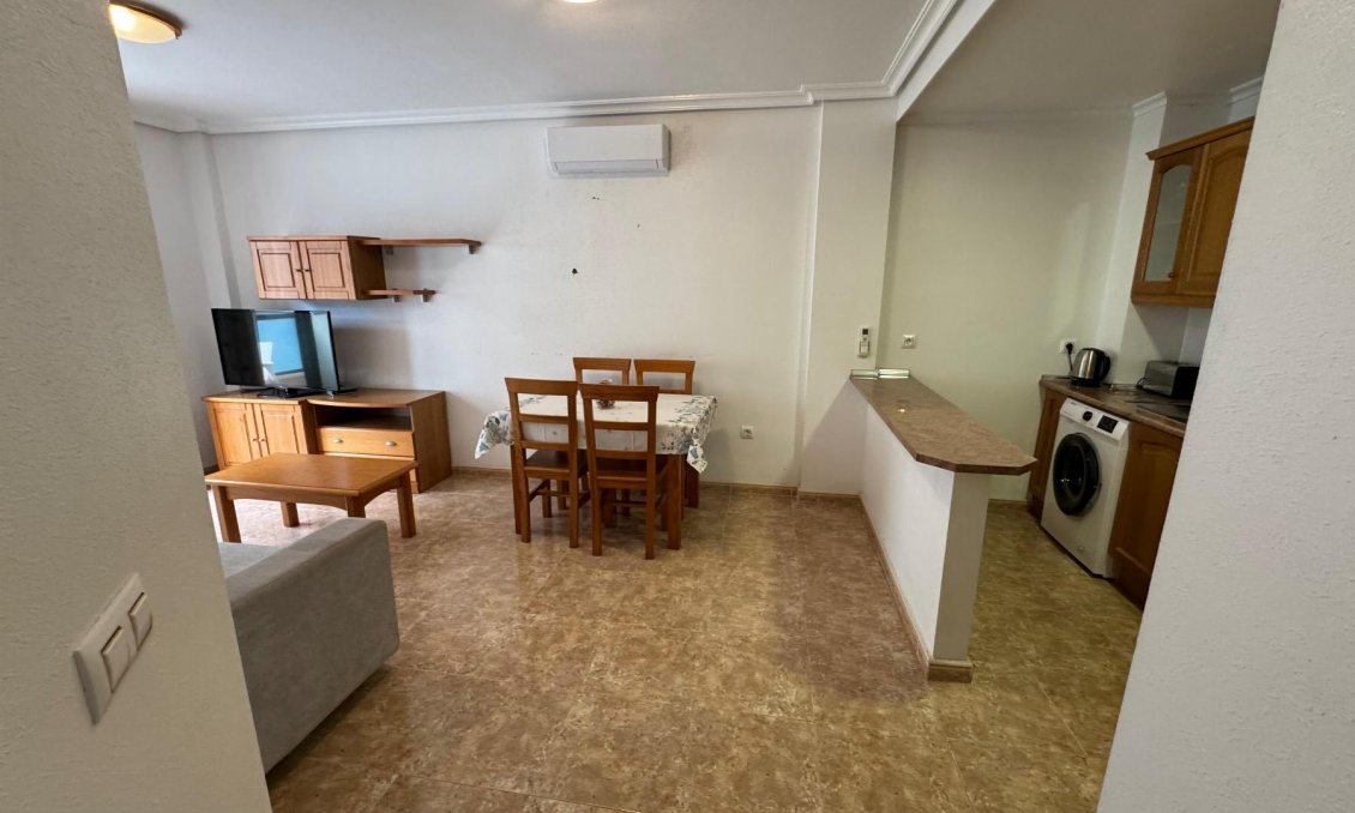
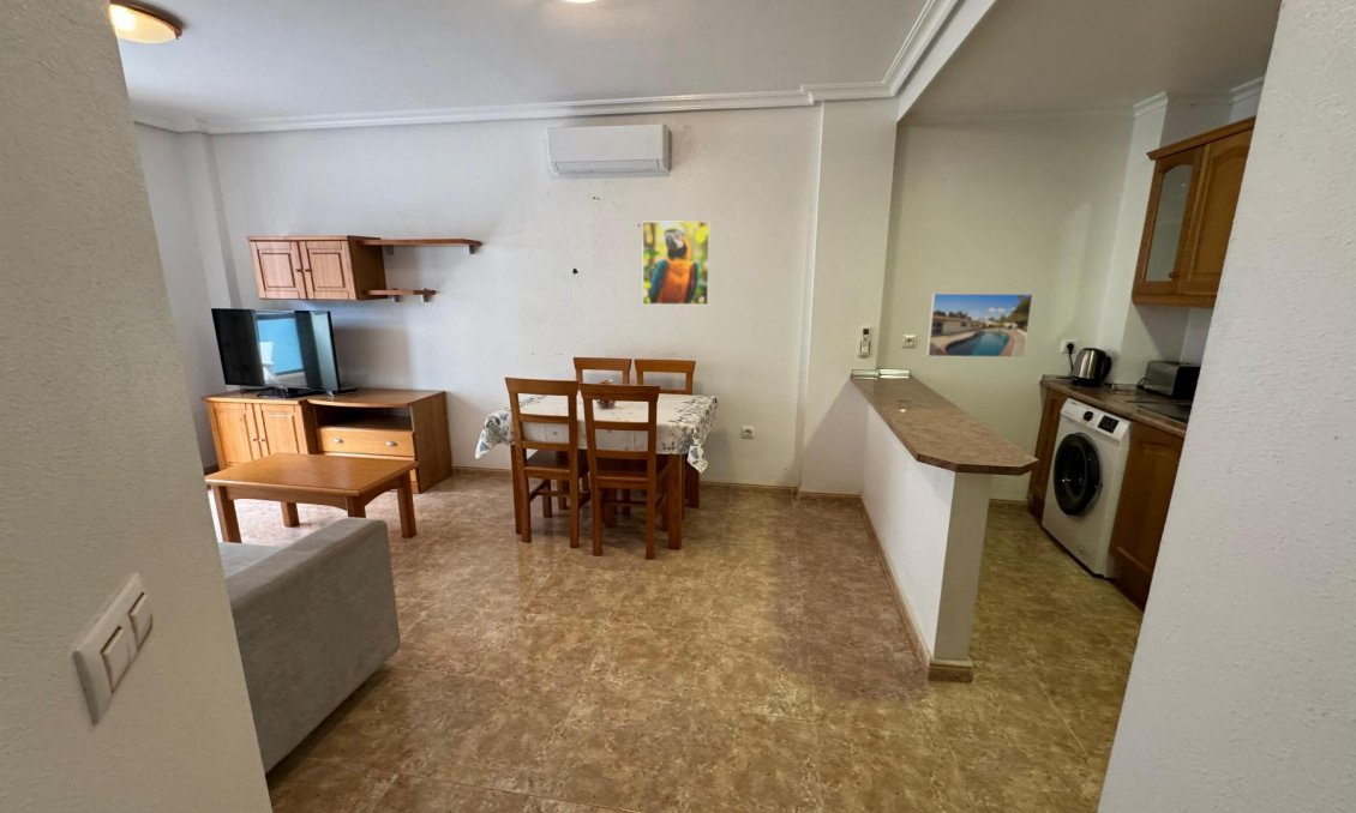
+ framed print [641,219,710,306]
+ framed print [925,293,1034,359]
